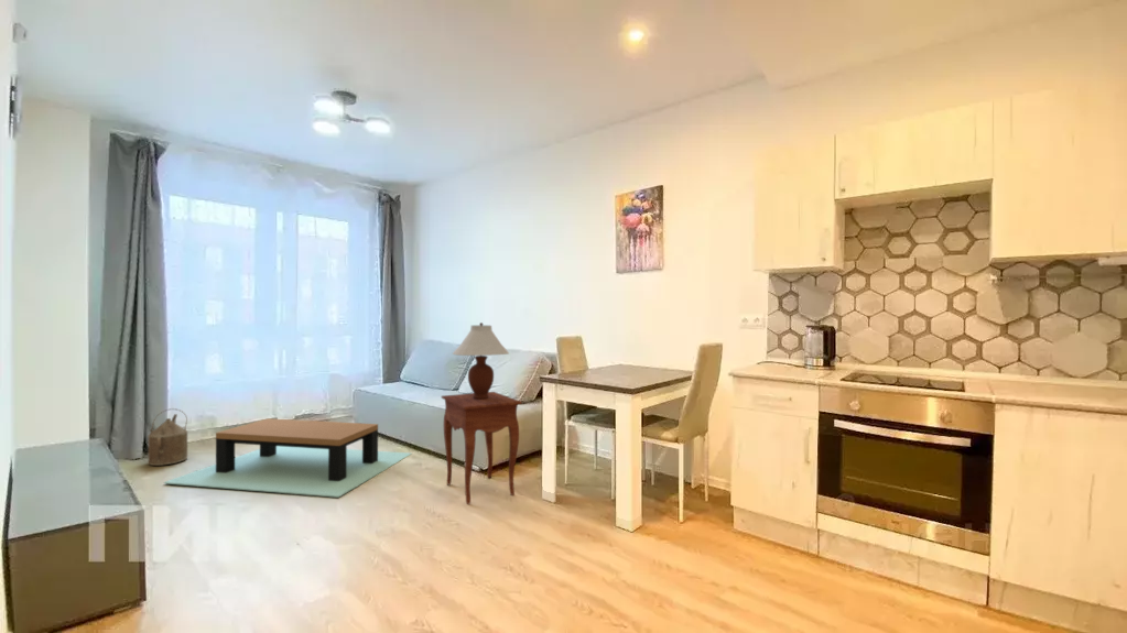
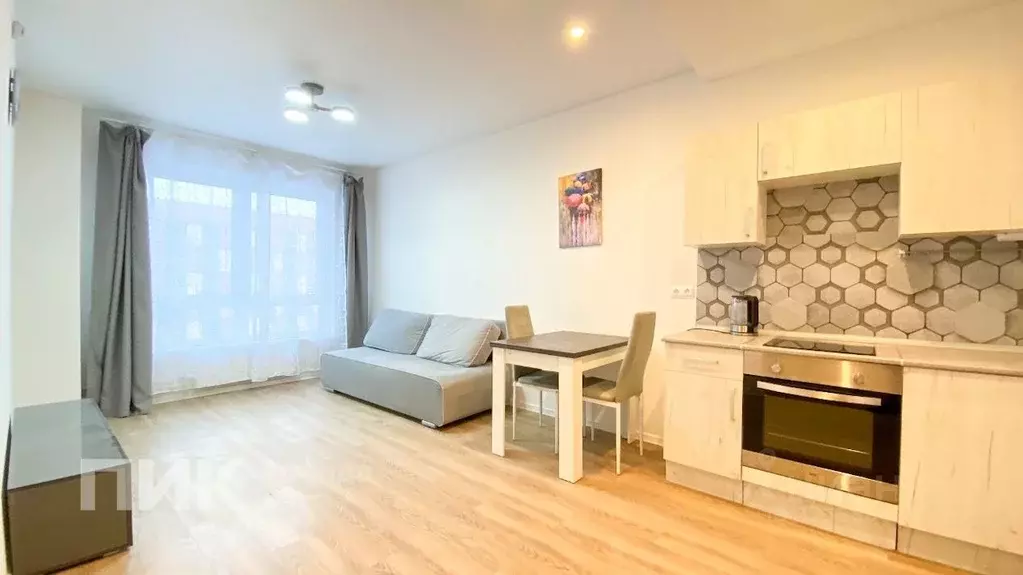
- table lamp [452,321,510,400]
- coffee table [163,417,412,499]
- watering can [147,407,188,467]
- side table [441,391,522,505]
